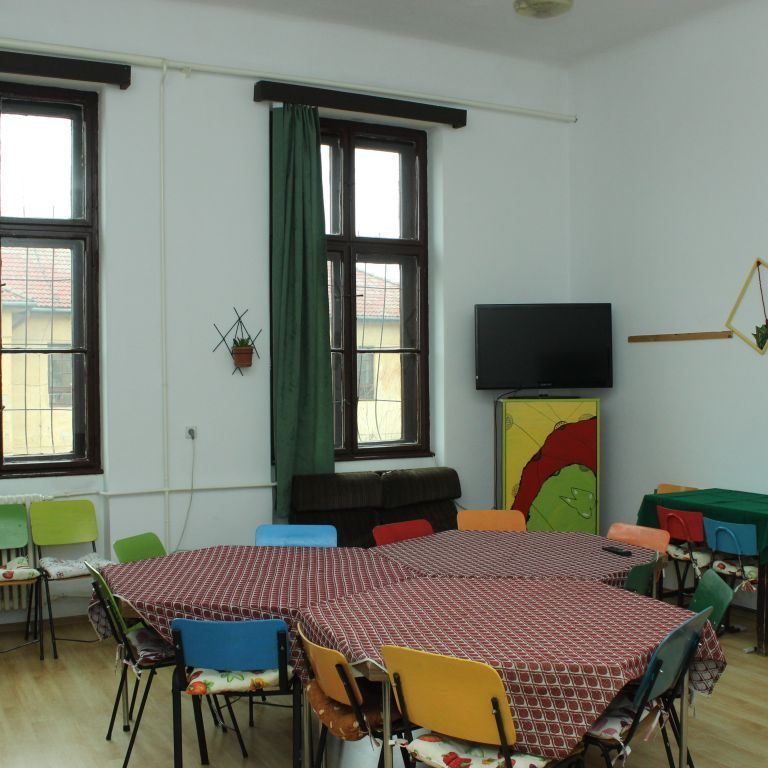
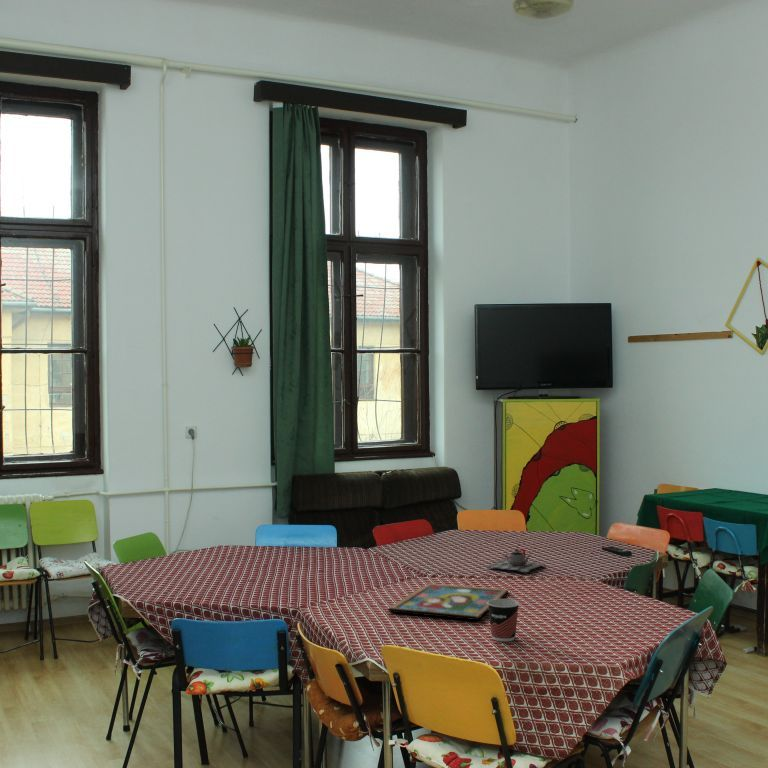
+ teapot [486,548,547,575]
+ cup [487,598,520,642]
+ framed painting [387,582,509,621]
